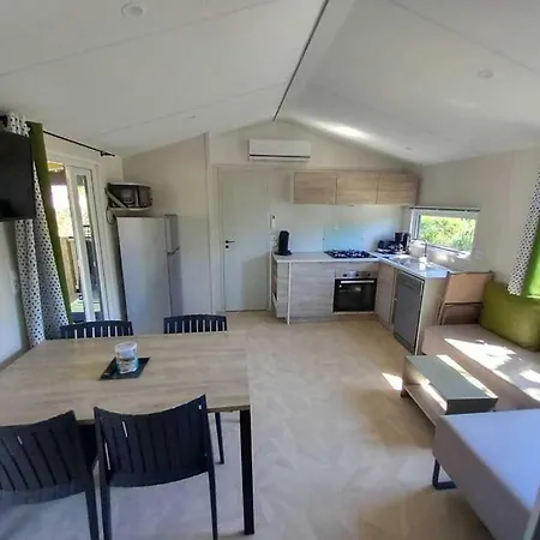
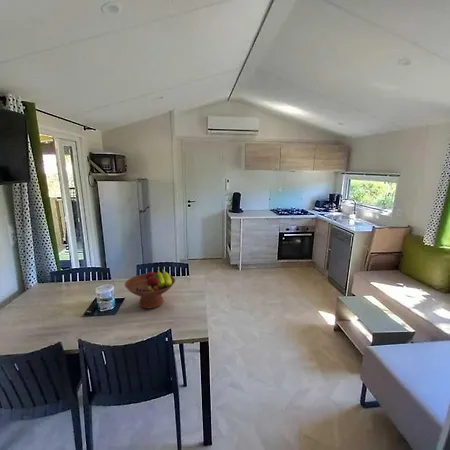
+ fruit bowl [124,266,176,310]
